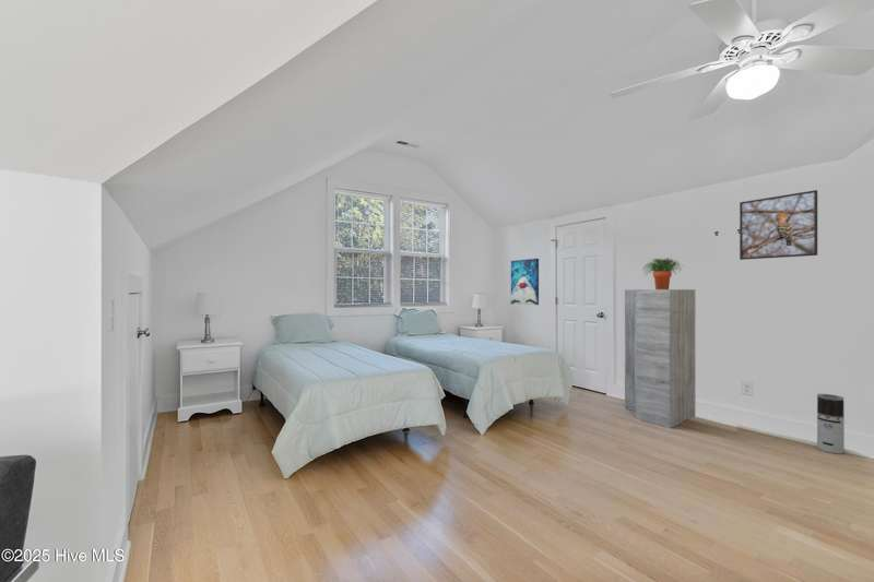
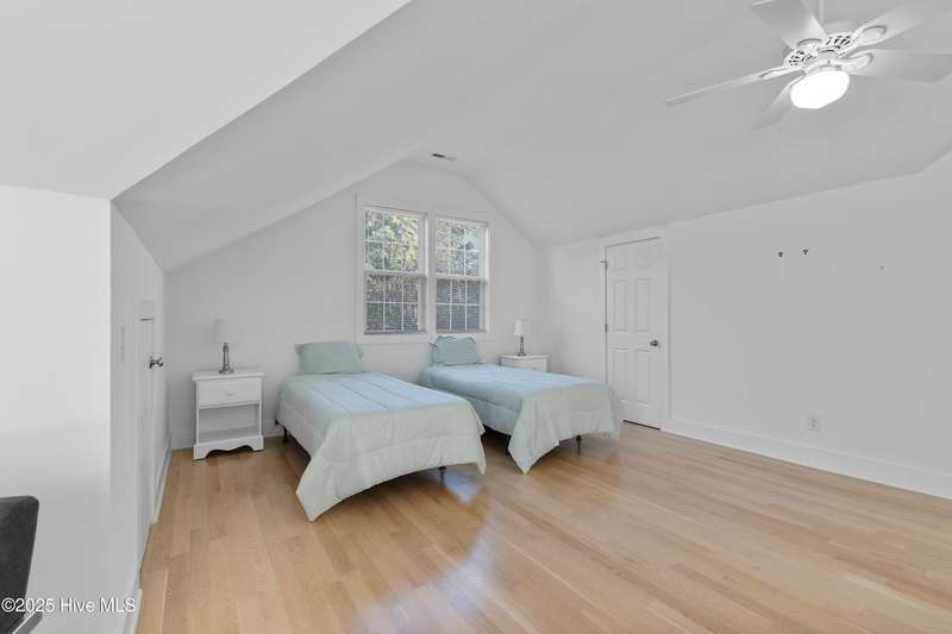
- wall art [510,258,540,306]
- potted plant [641,257,685,289]
- air purifier [816,393,846,455]
- cabinet [624,288,696,429]
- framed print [739,189,818,261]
